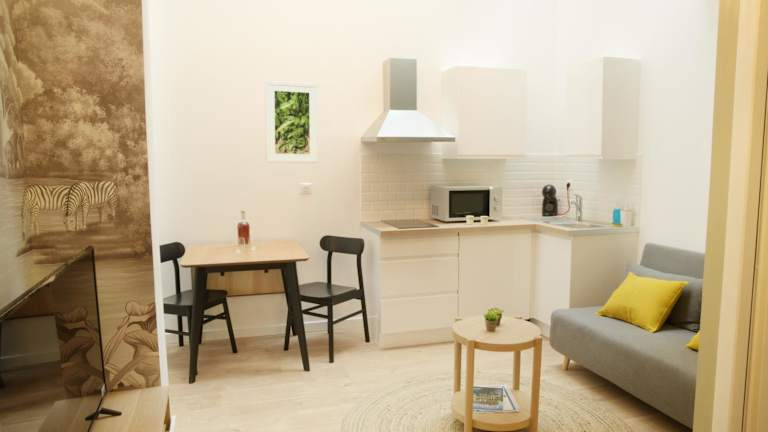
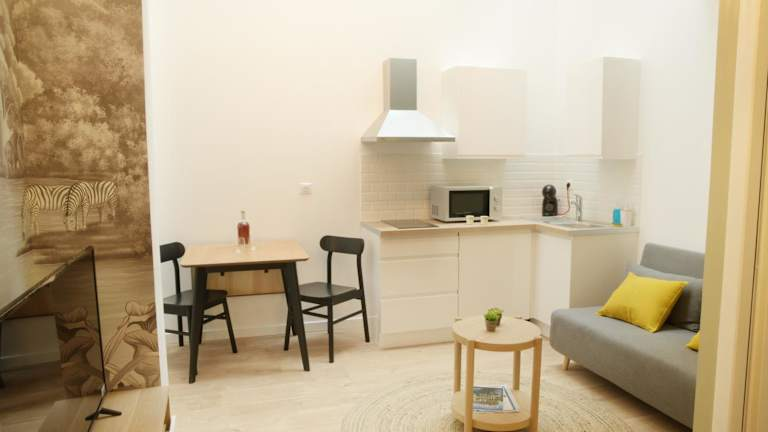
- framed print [264,80,319,164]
